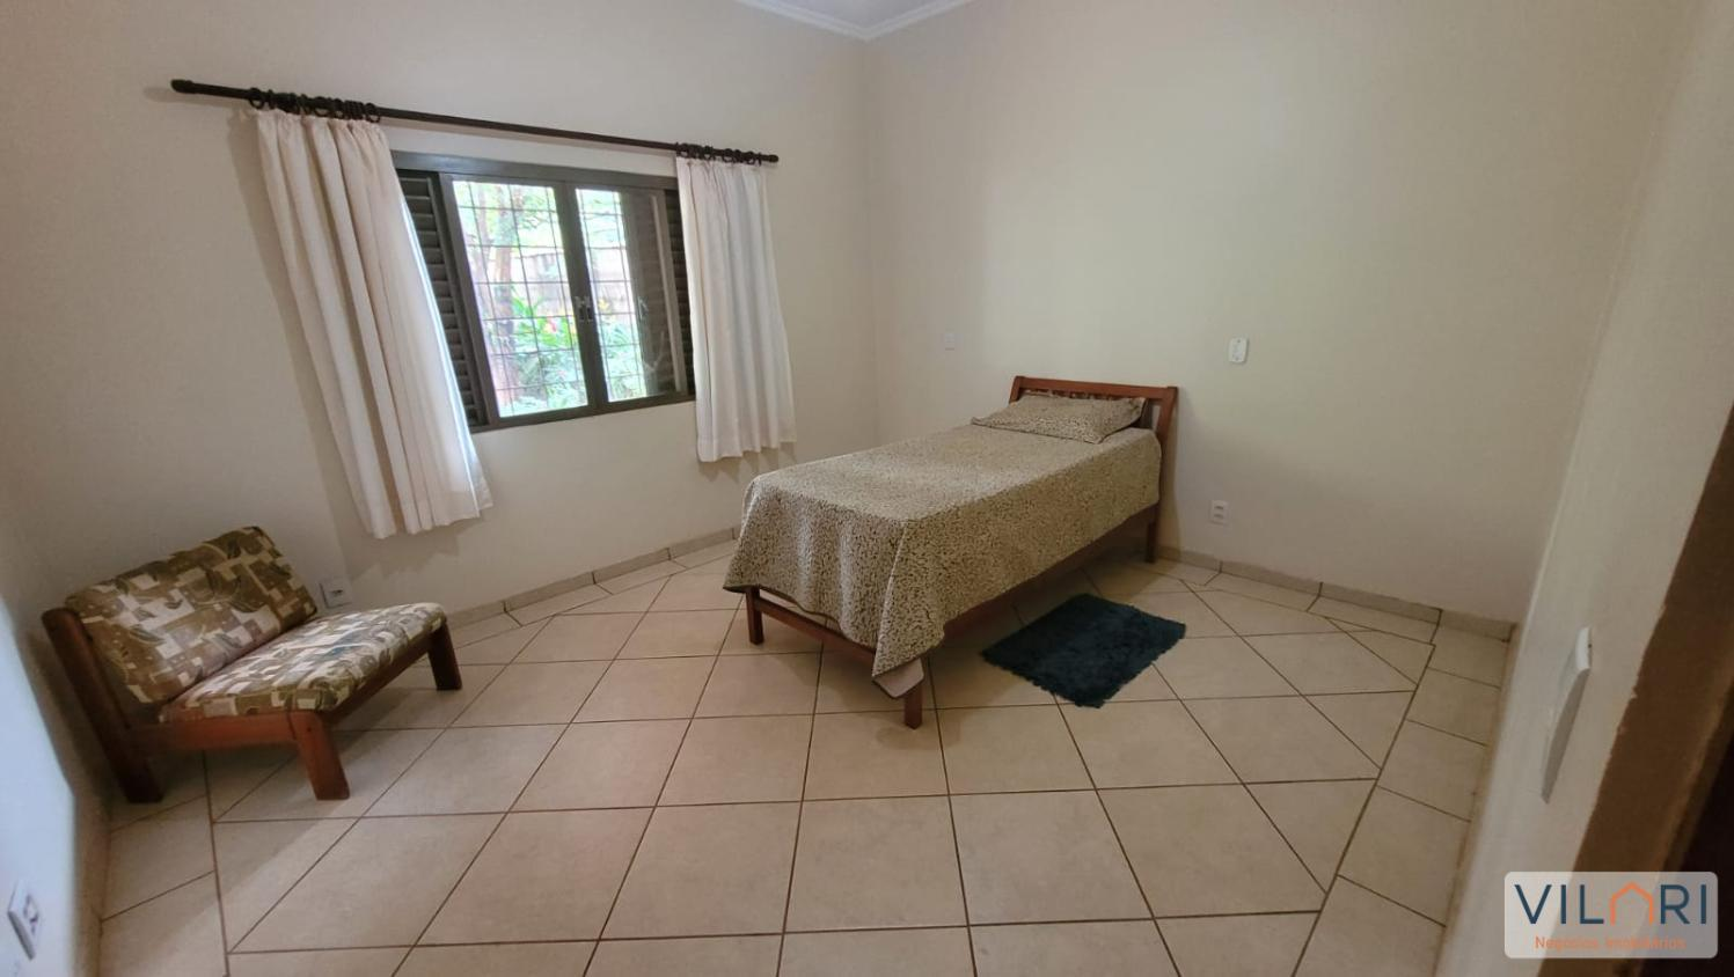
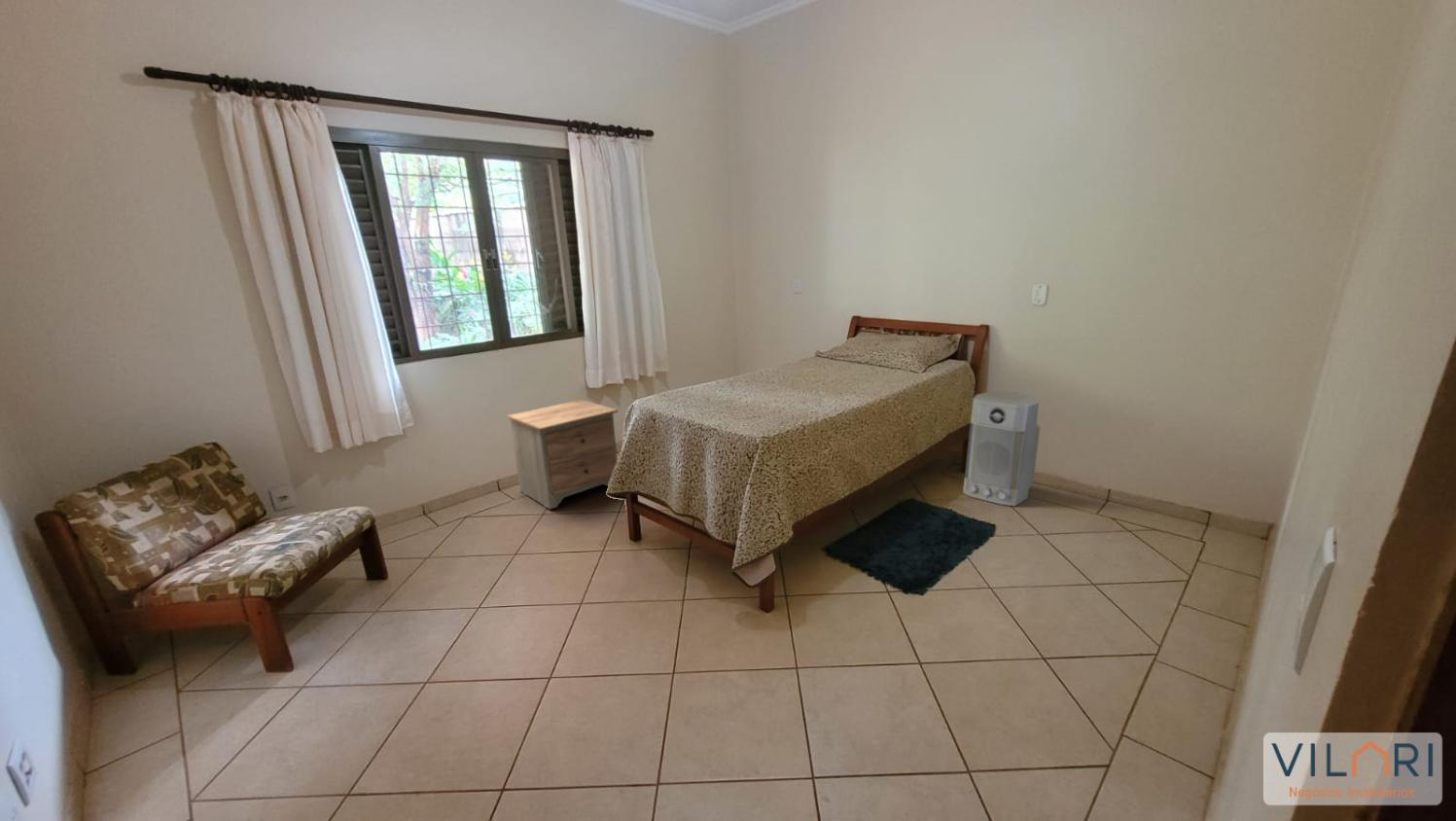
+ nightstand [506,399,619,511]
+ air purifier [962,391,1041,507]
